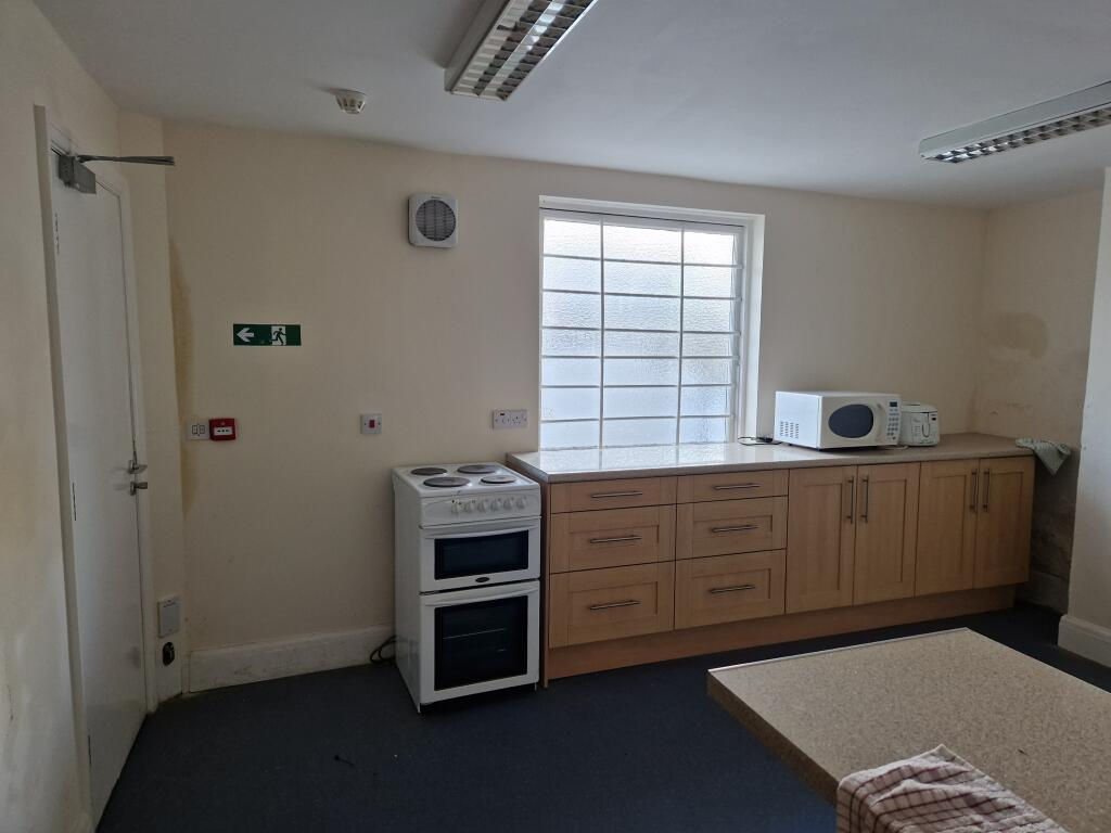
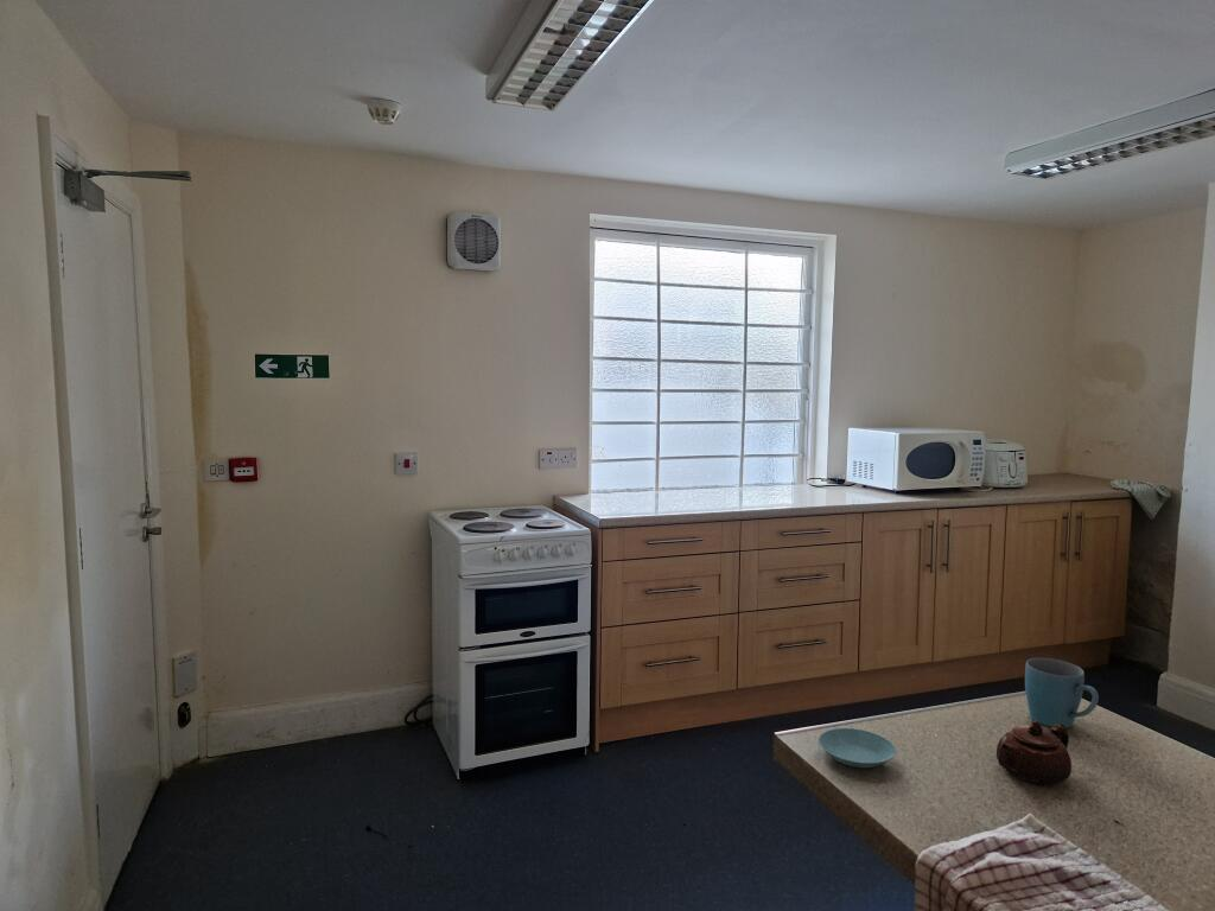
+ saucer [818,727,897,769]
+ mug [1024,657,1100,730]
+ teapot [995,720,1073,786]
